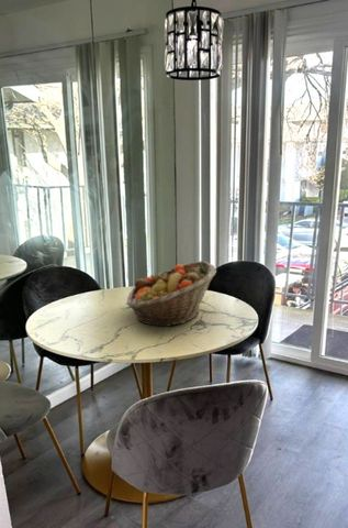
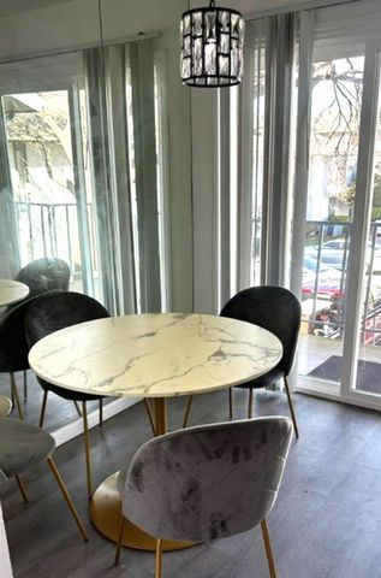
- fruit basket [125,260,217,328]
